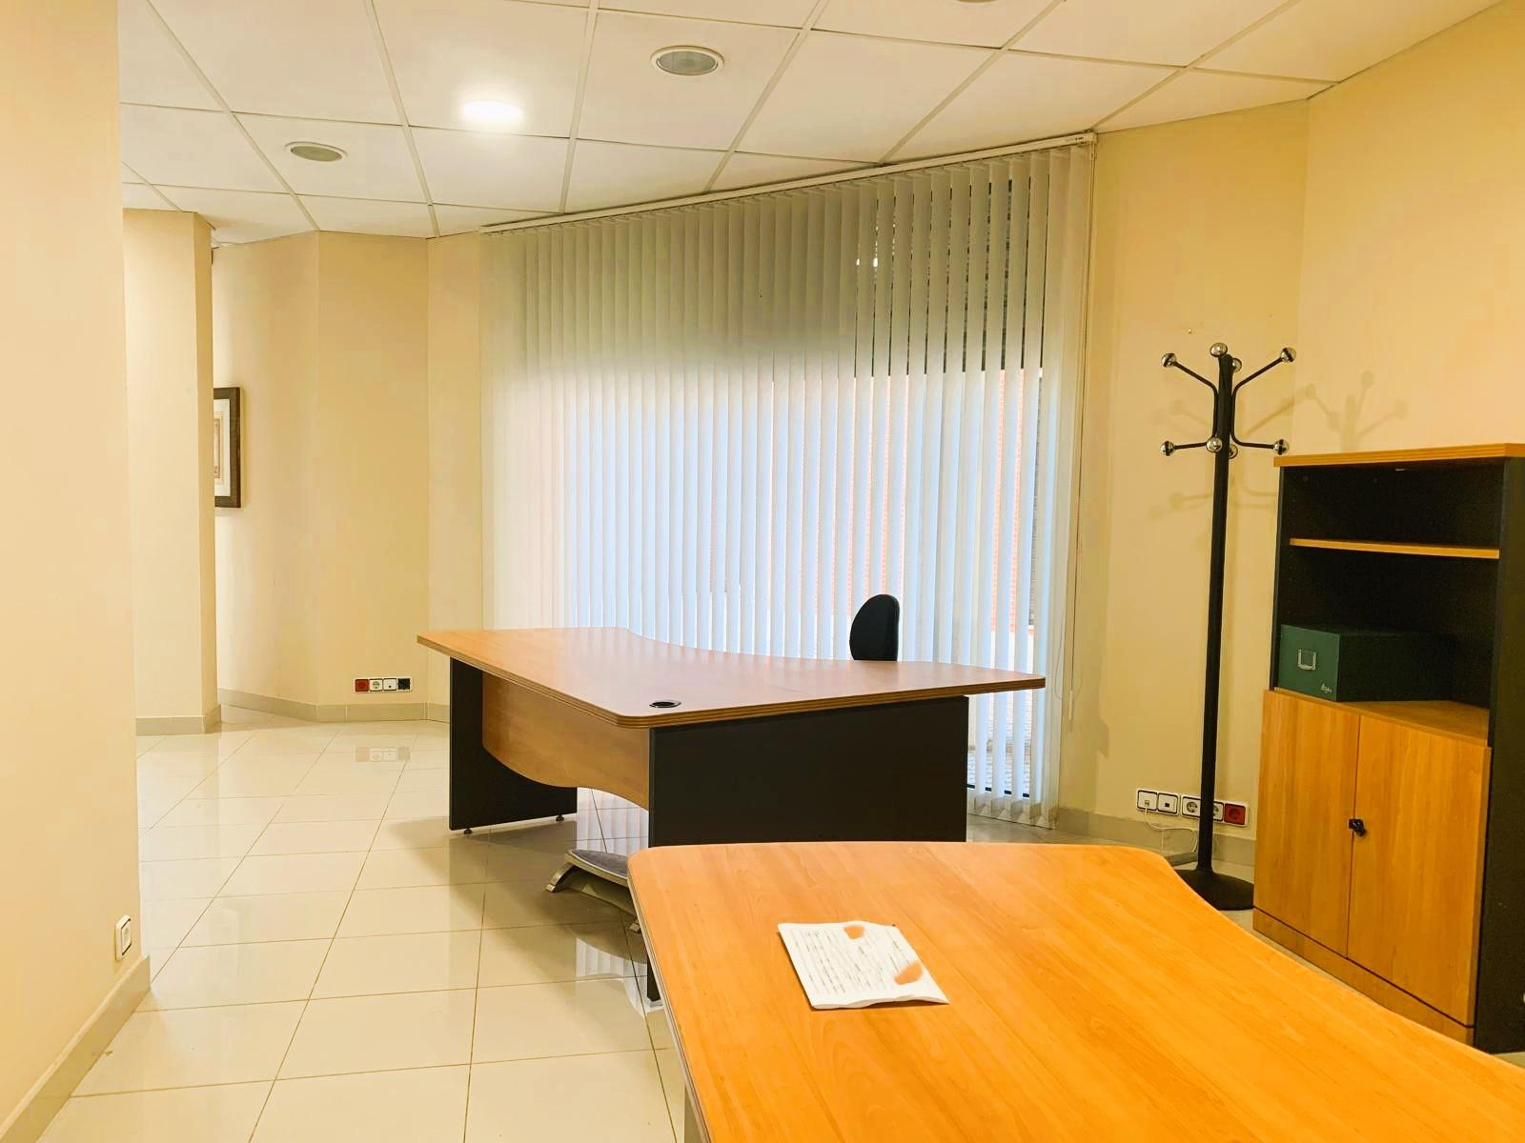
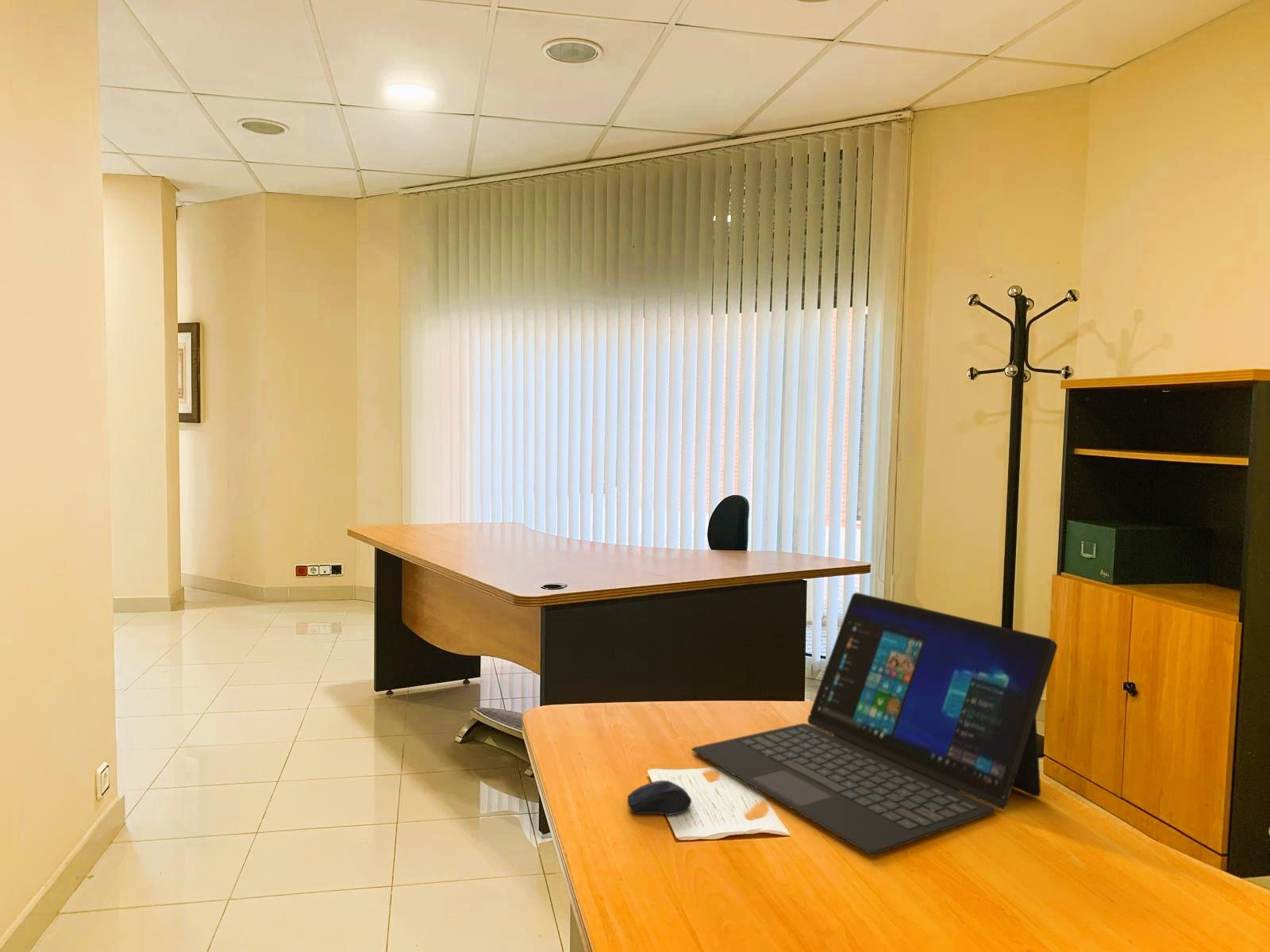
+ laptop [691,592,1058,854]
+ computer mouse [626,780,692,816]
